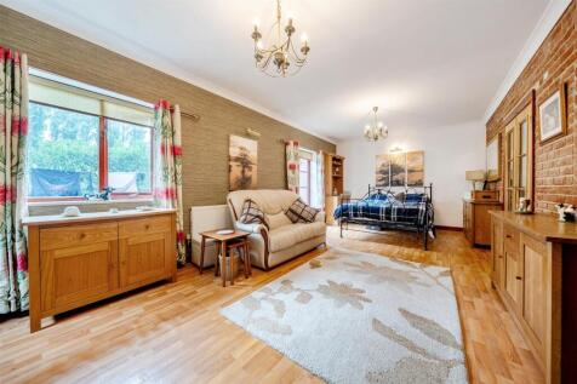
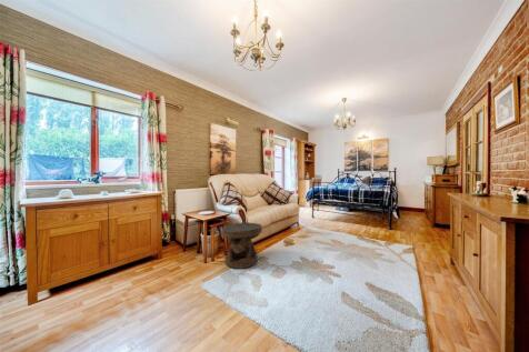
+ side table [221,221,263,270]
